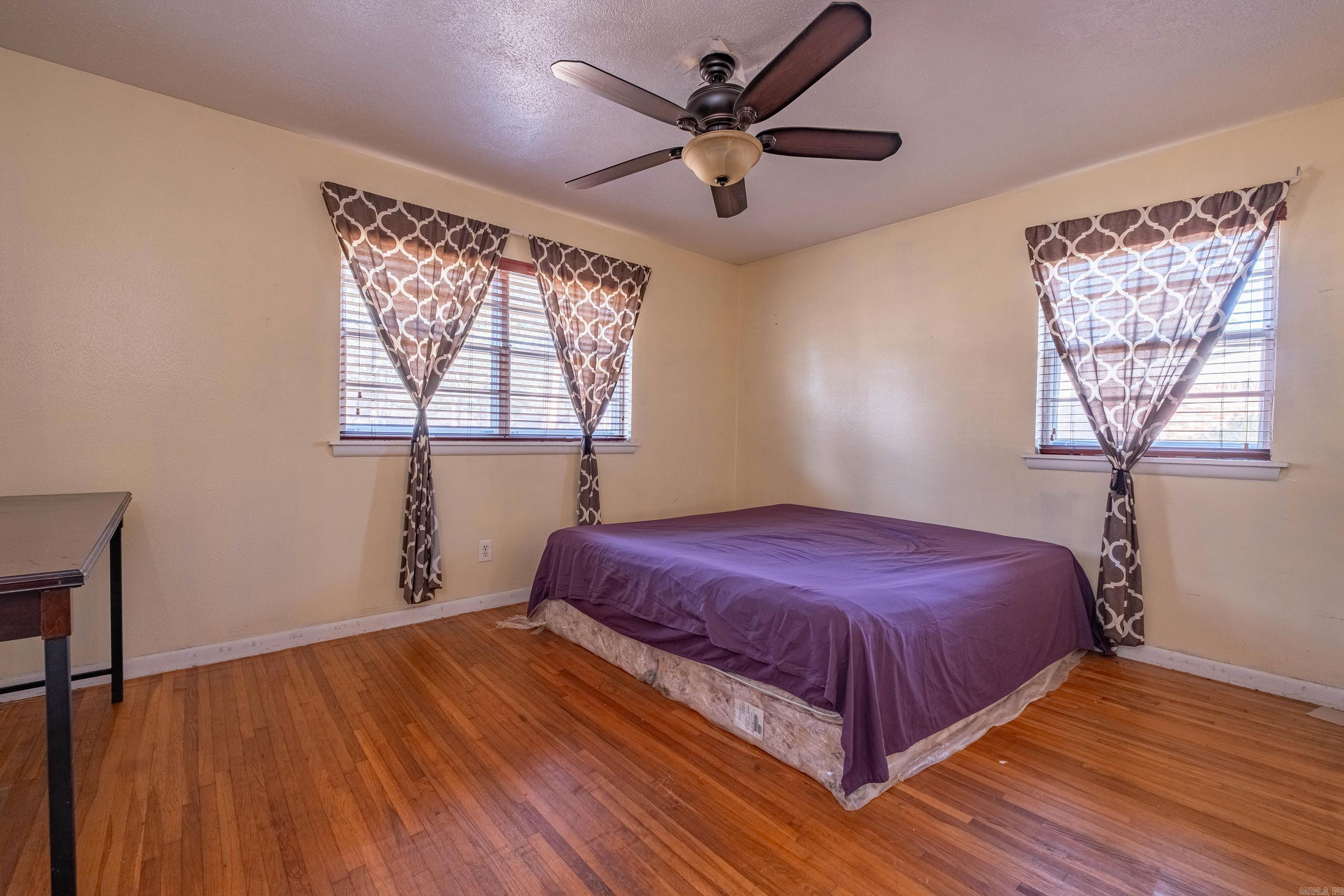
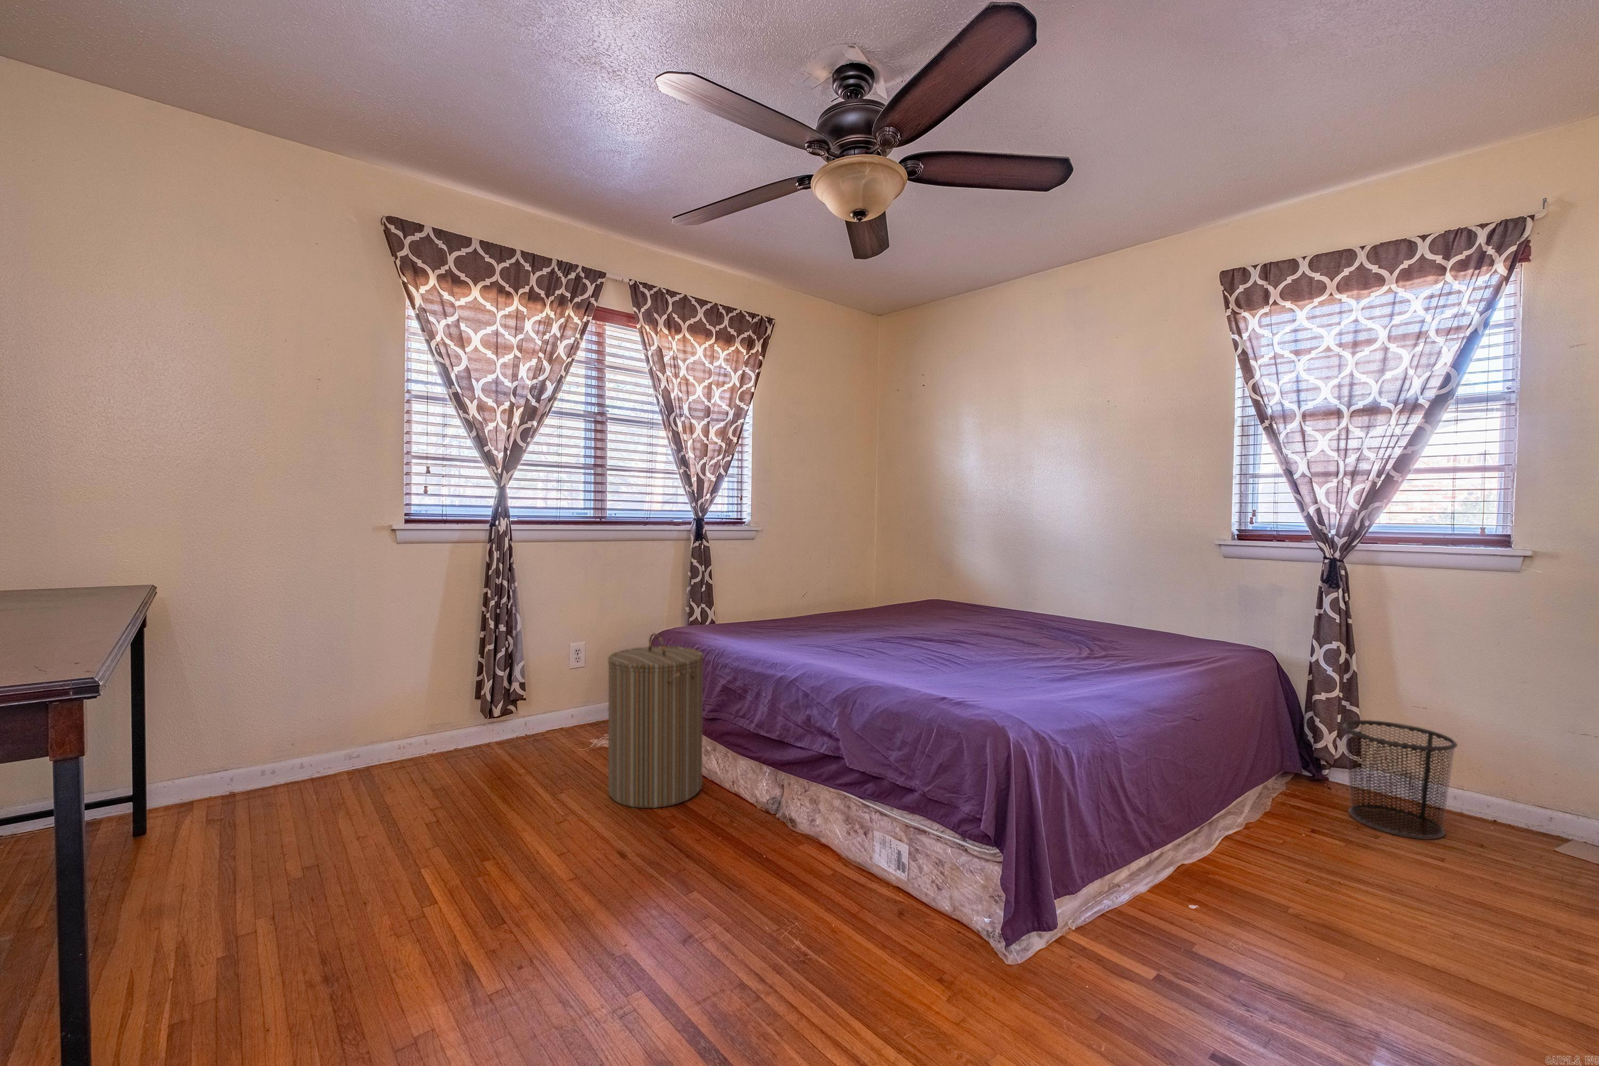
+ laundry hamper [607,633,704,809]
+ waste bin [1342,720,1459,840]
